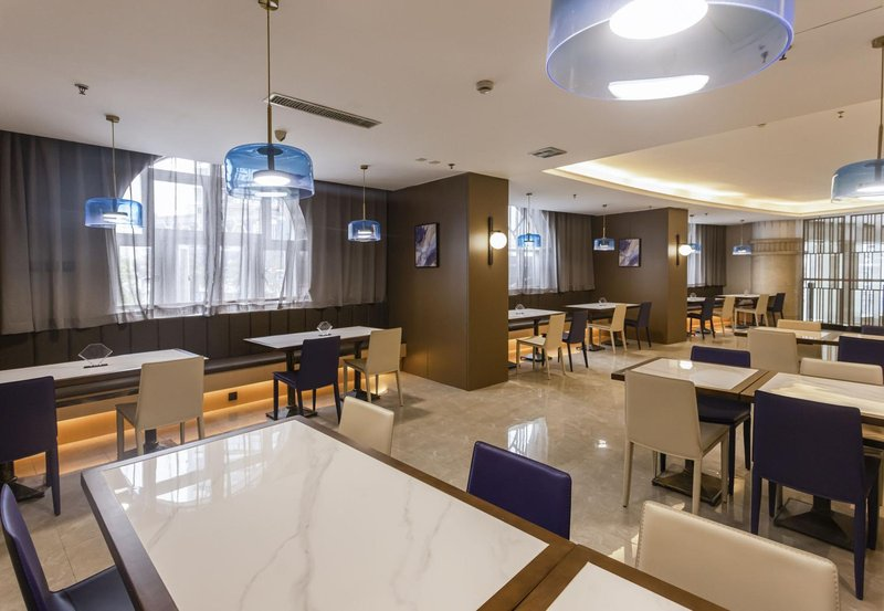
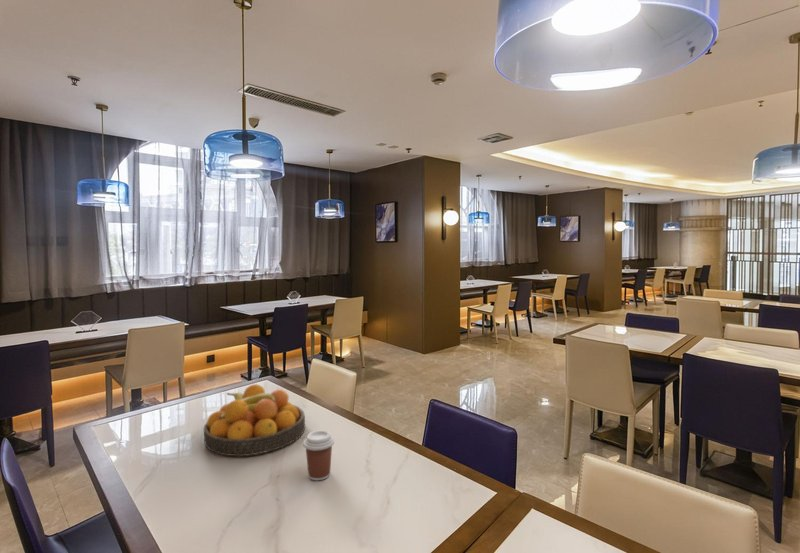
+ coffee cup [302,429,335,482]
+ fruit bowl [202,383,306,457]
